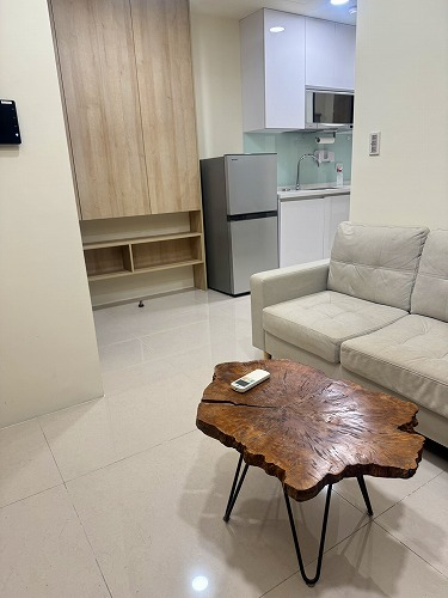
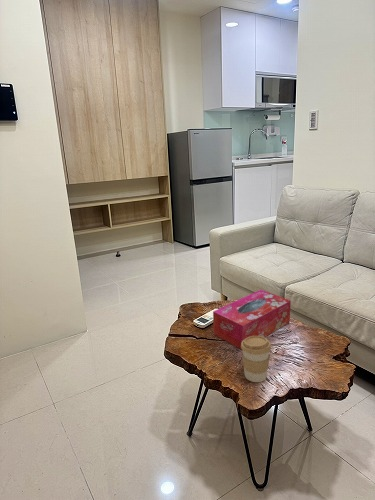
+ coffee cup [240,336,272,383]
+ tissue box [212,289,292,351]
